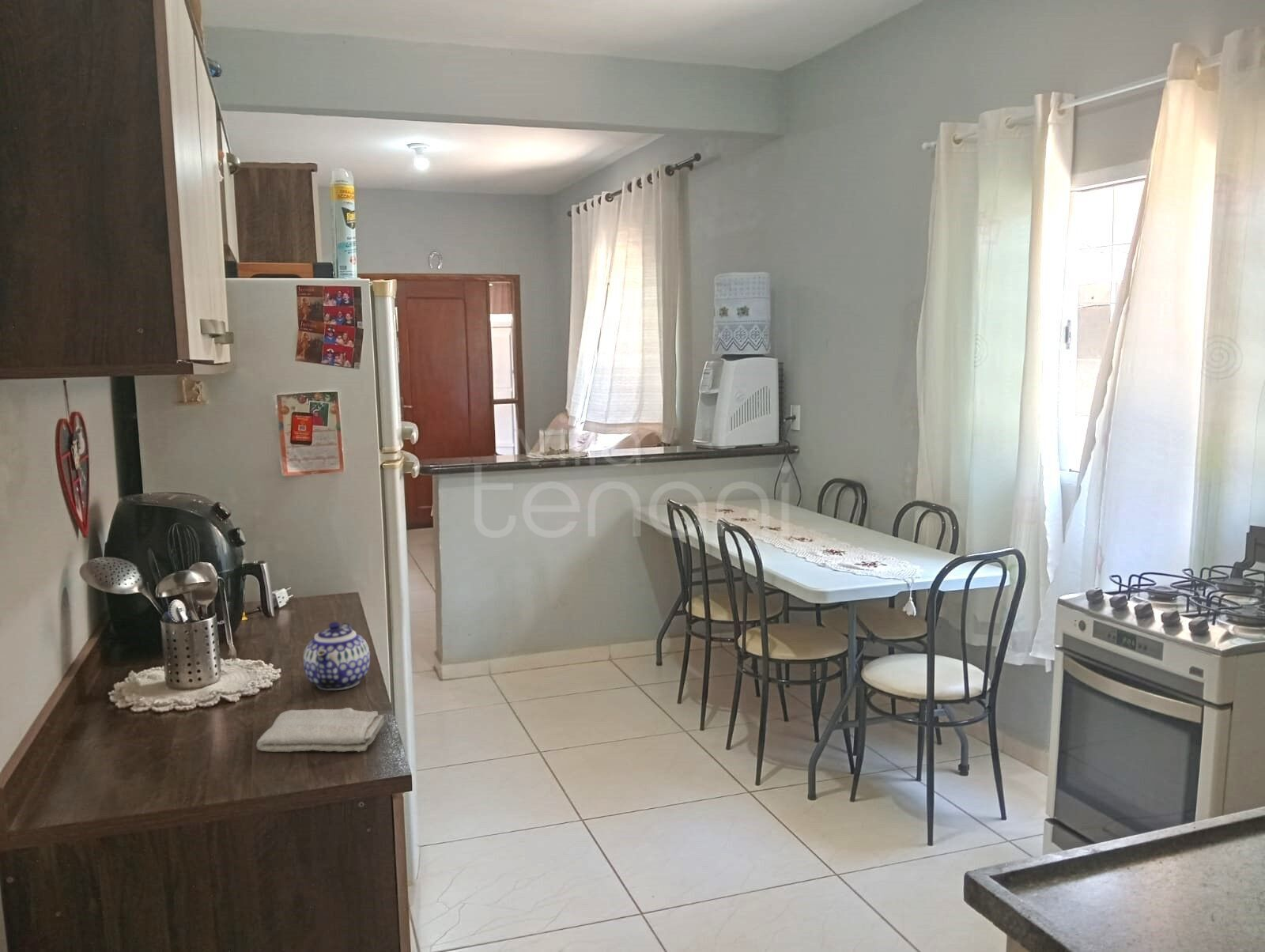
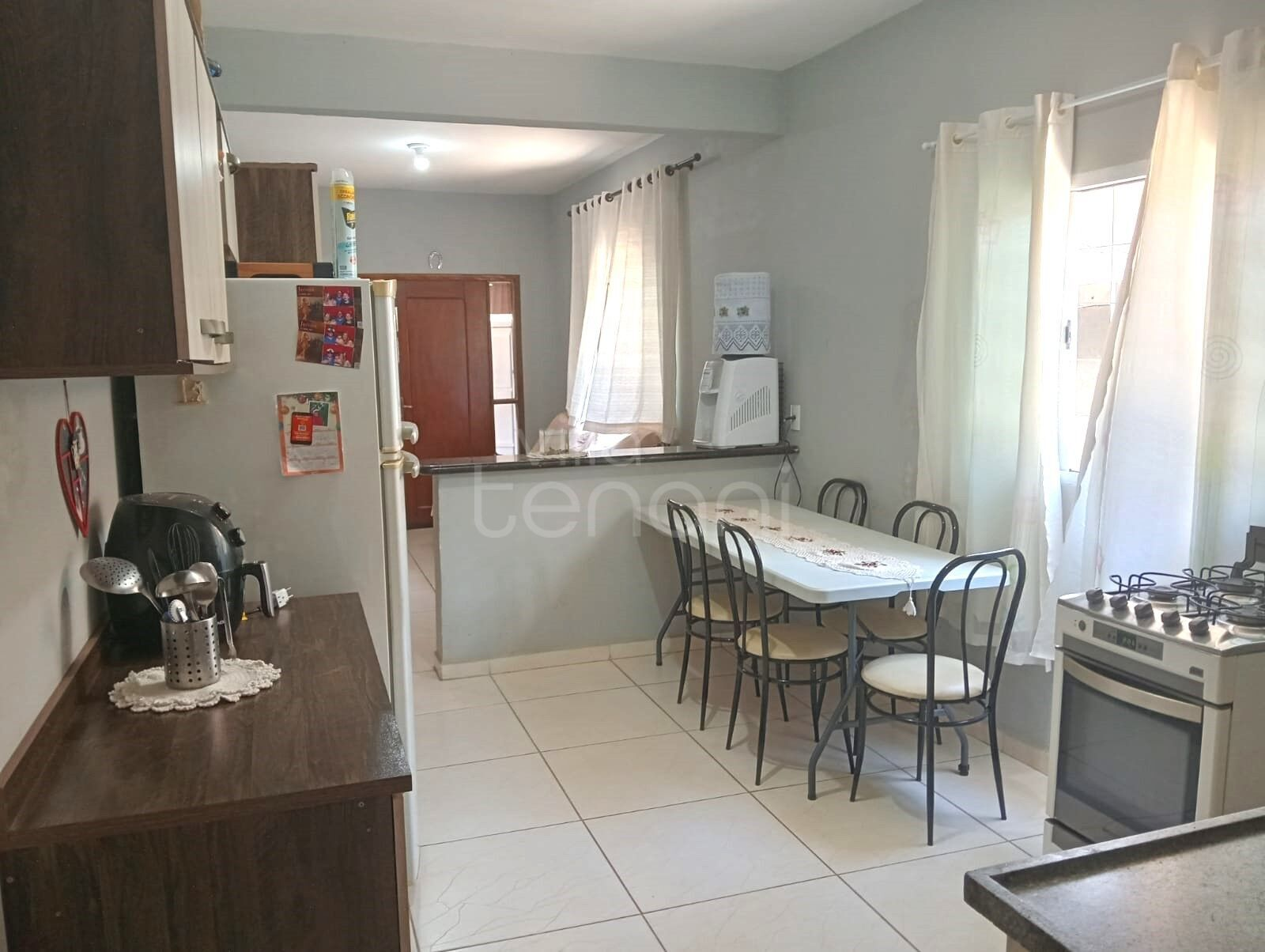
- teapot [303,621,371,691]
- washcloth [256,707,385,753]
